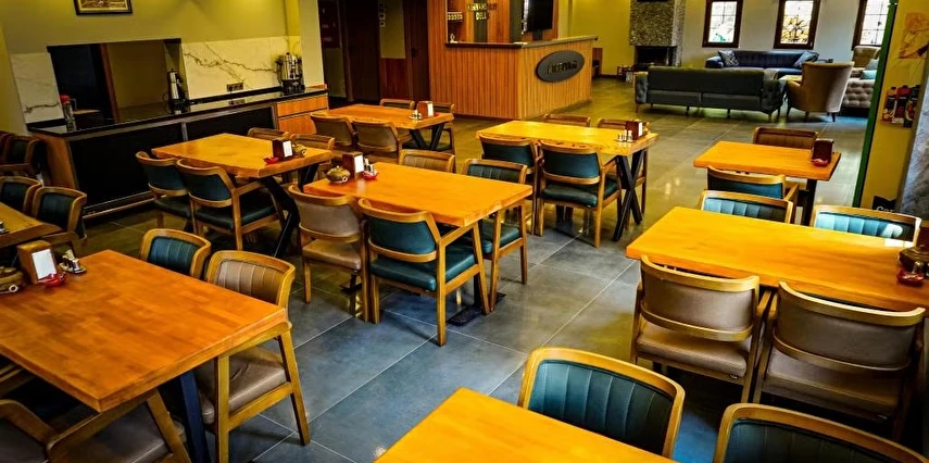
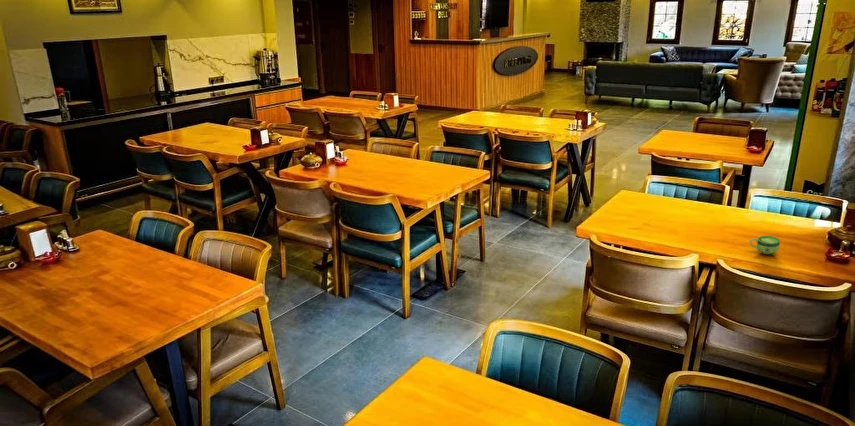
+ cup [749,235,781,256]
